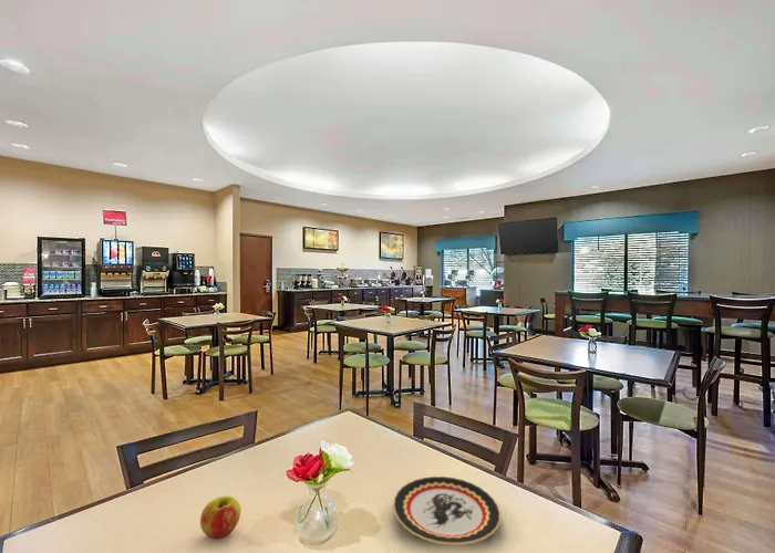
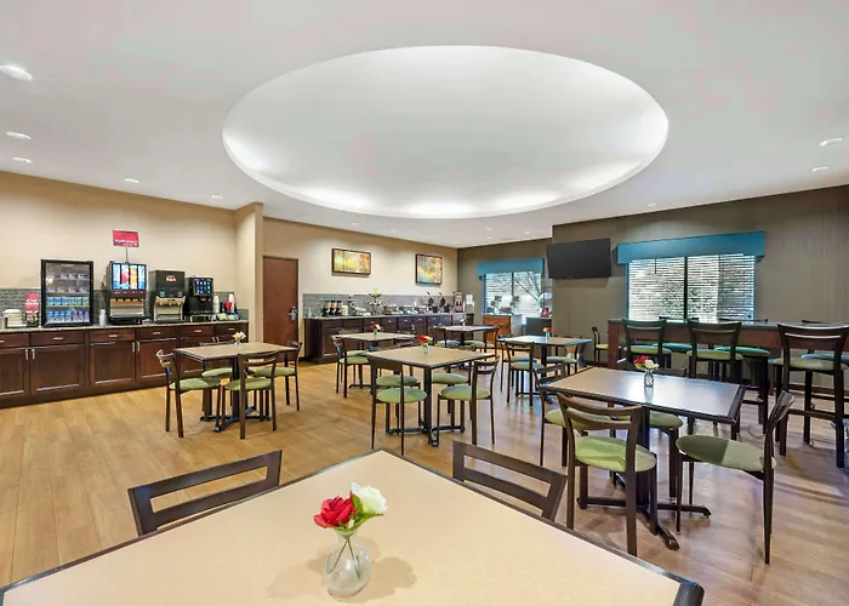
- apple [199,494,241,540]
- plate [392,476,502,546]
